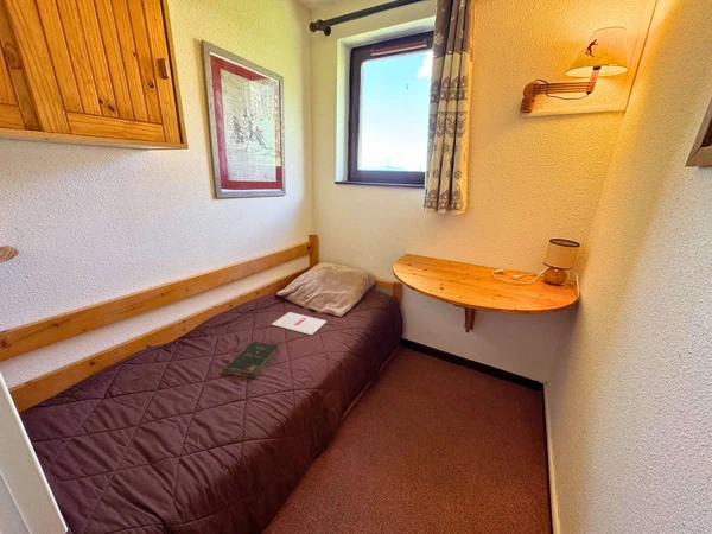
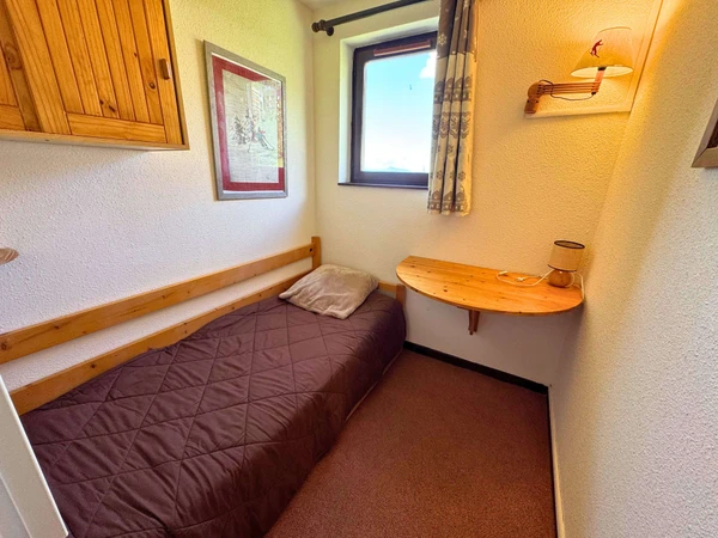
- bible [222,339,280,379]
- magazine [271,311,328,336]
